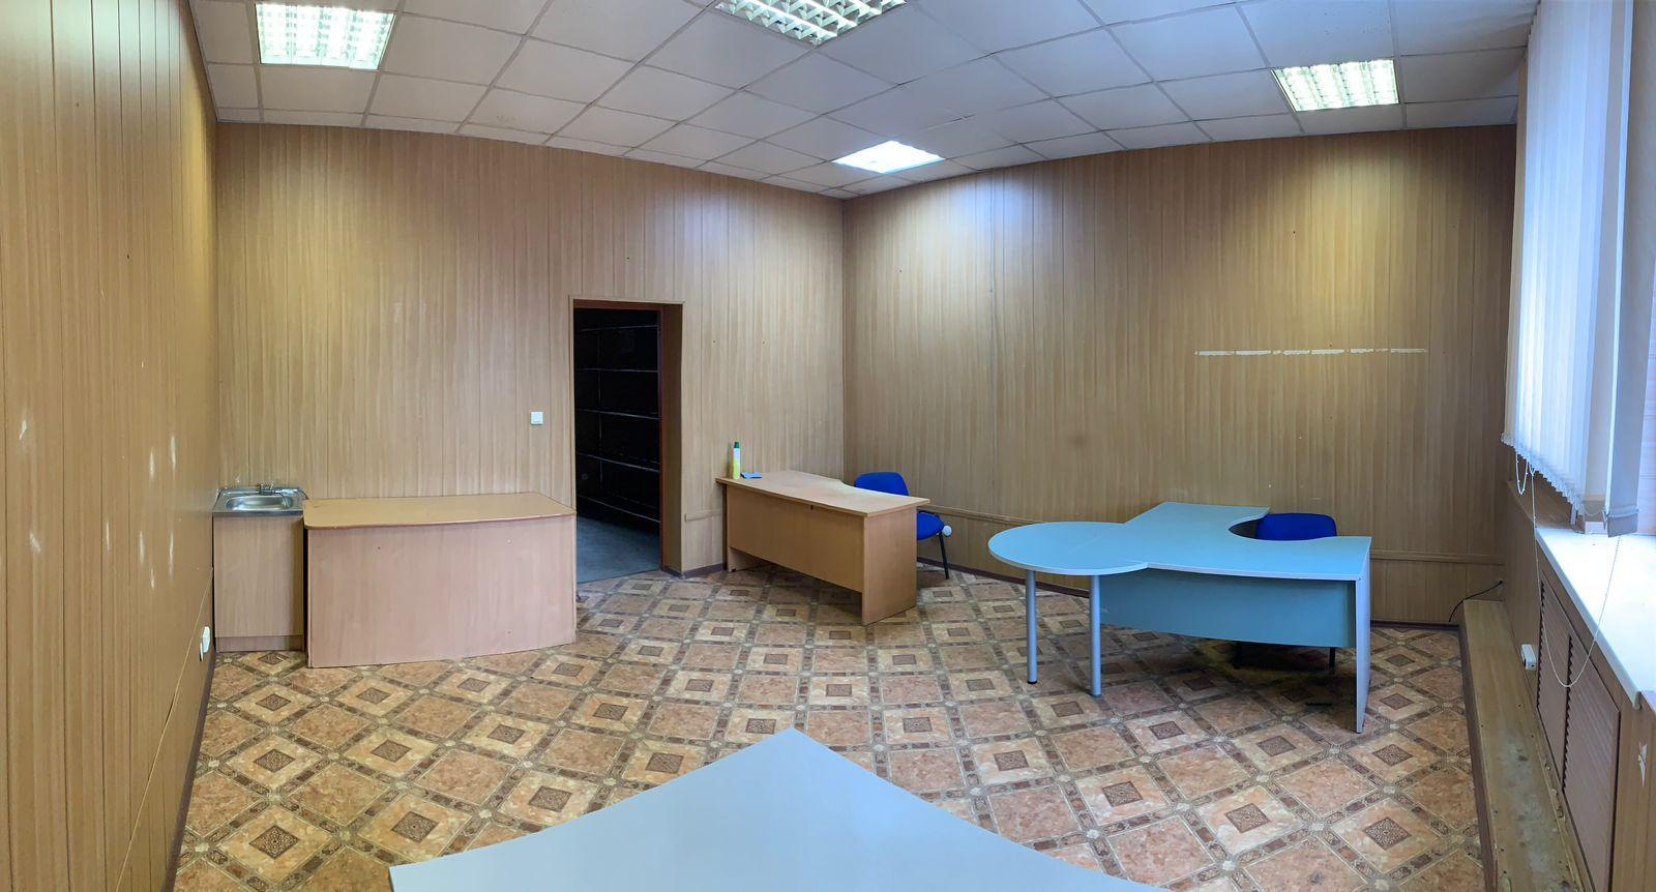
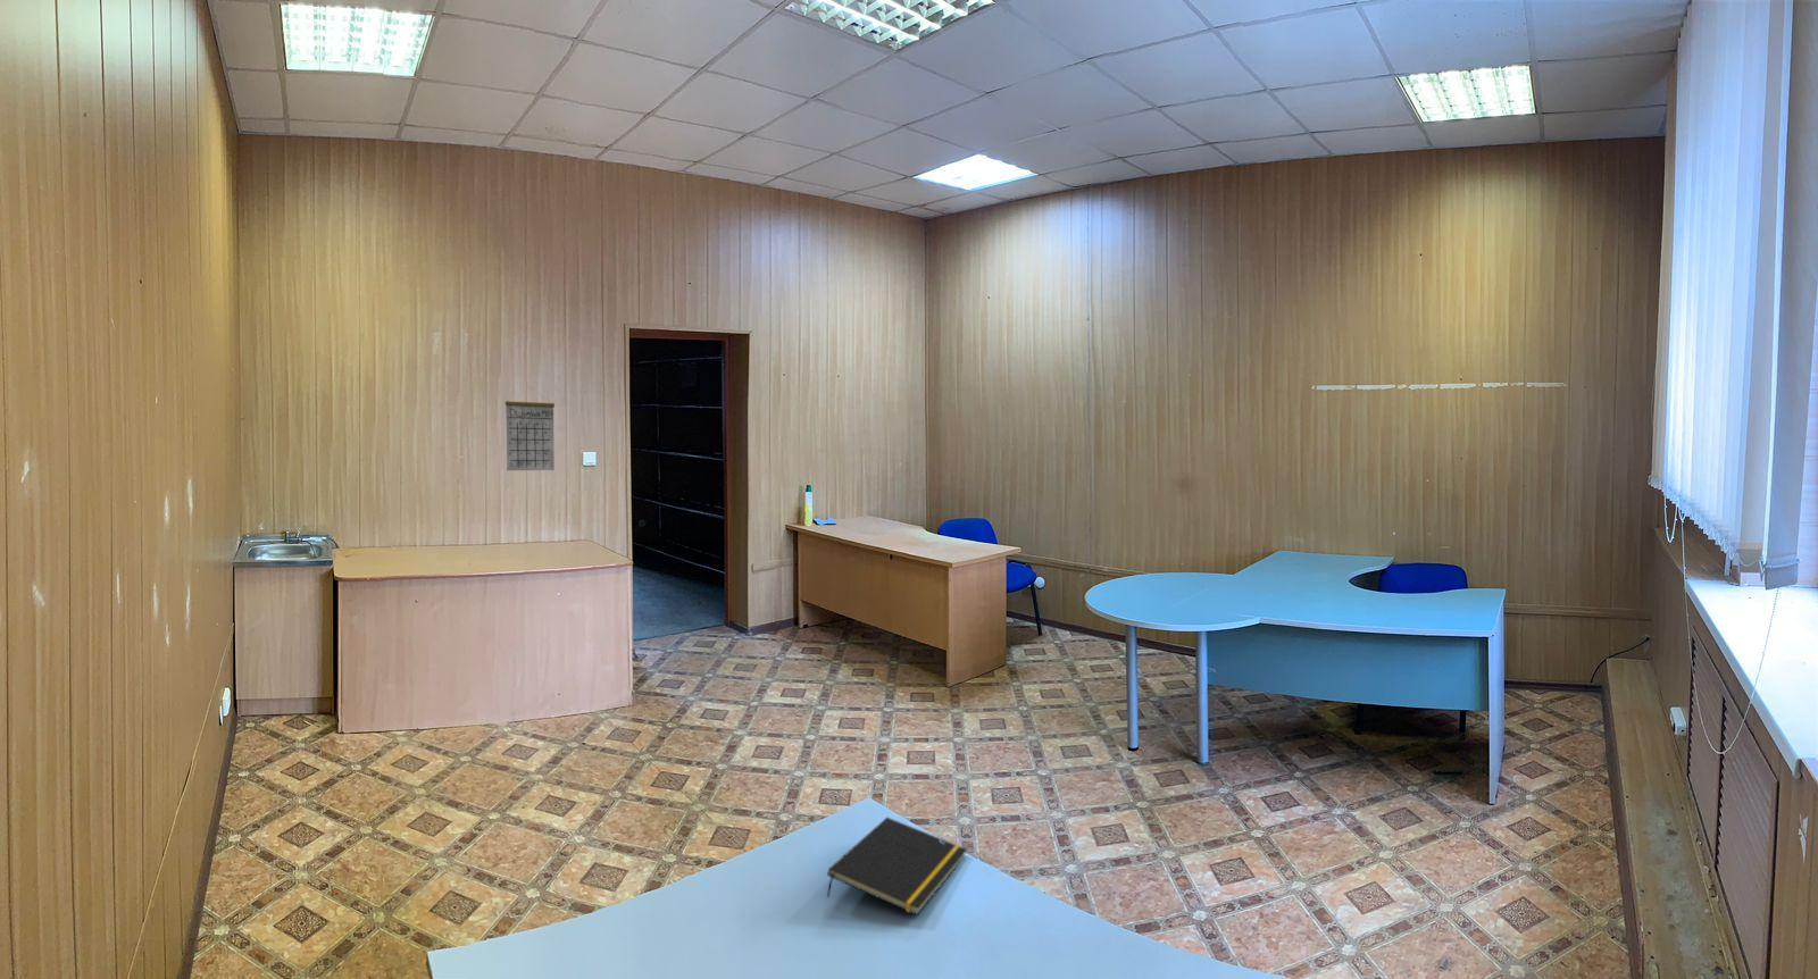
+ calendar [504,386,556,471]
+ notepad [826,816,968,916]
